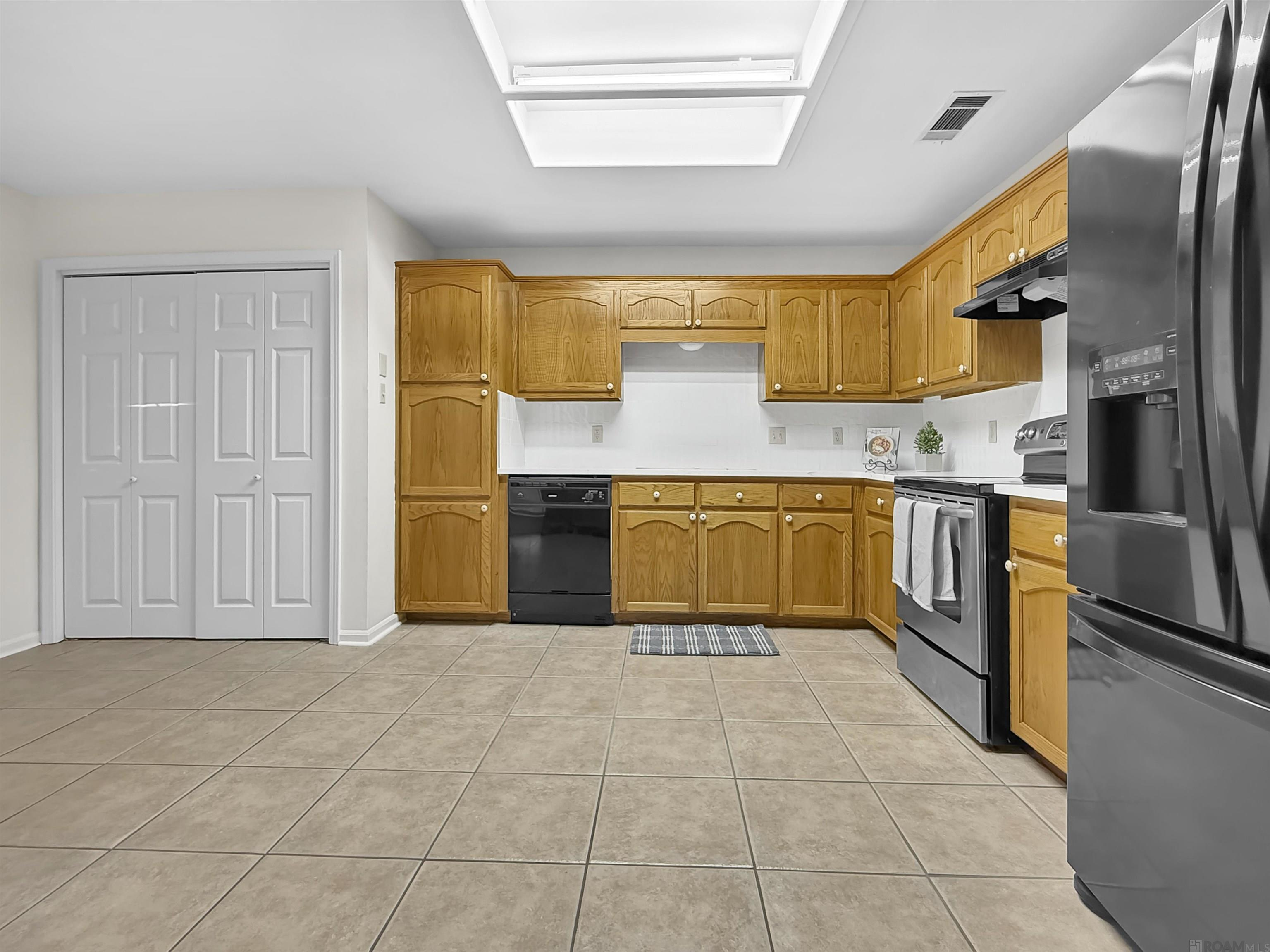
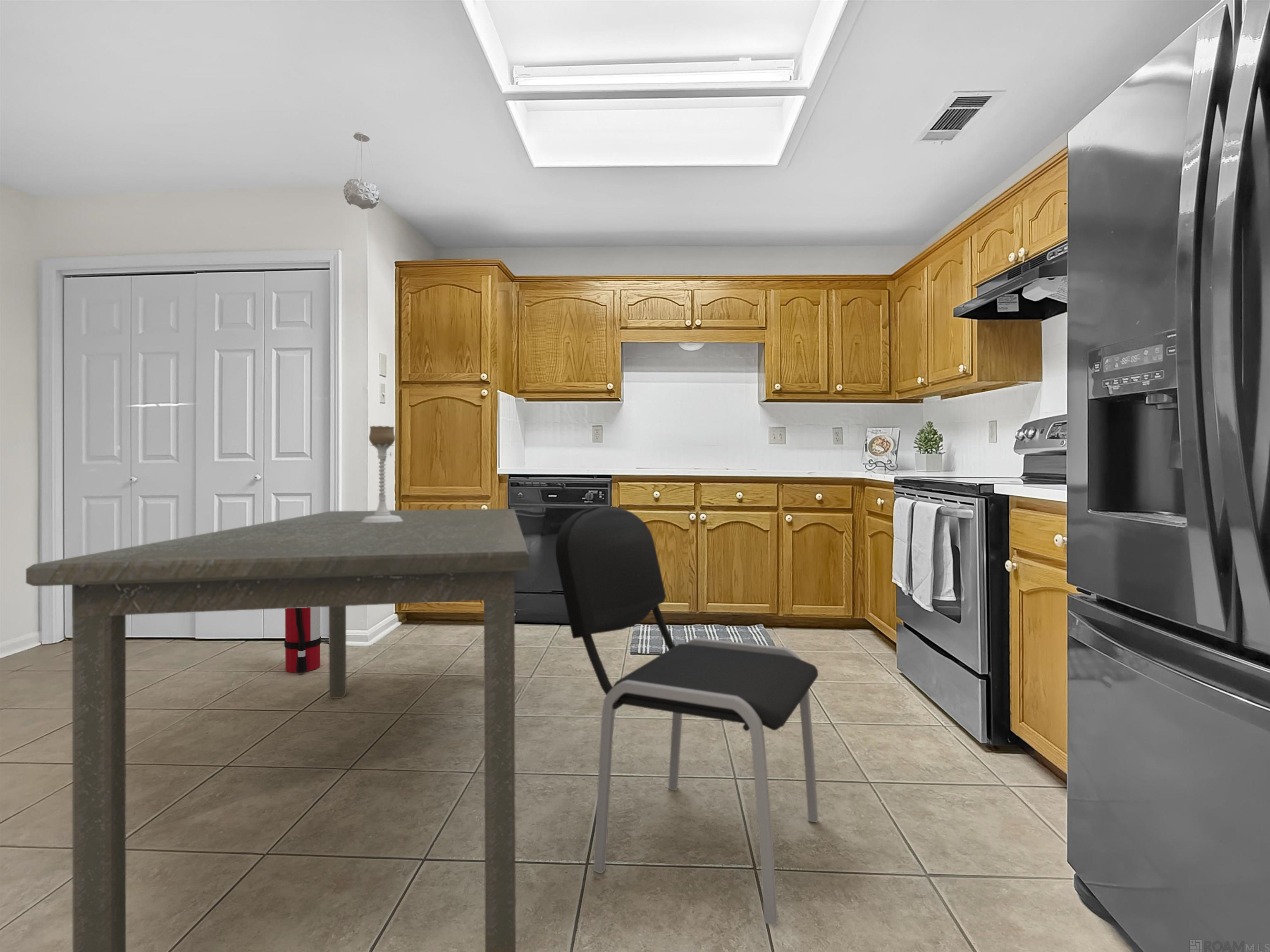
+ fire extinguisher [284,607,321,673]
+ candle holder [361,425,403,523]
+ pendant light [343,132,380,210]
+ dining table [26,508,530,952]
+ chair [555,506,819,926]
